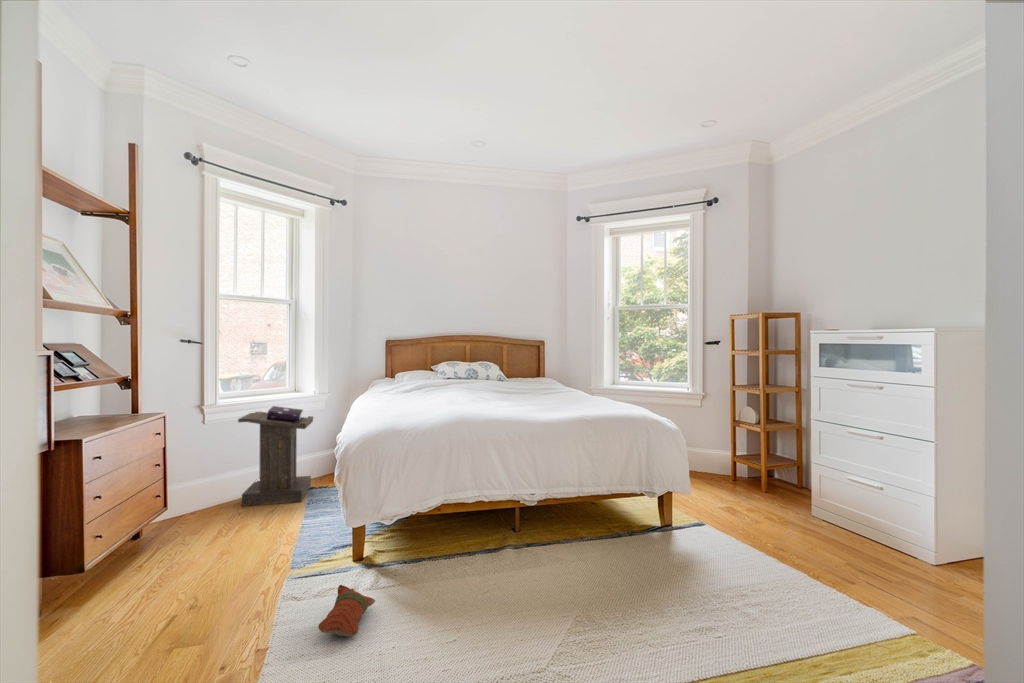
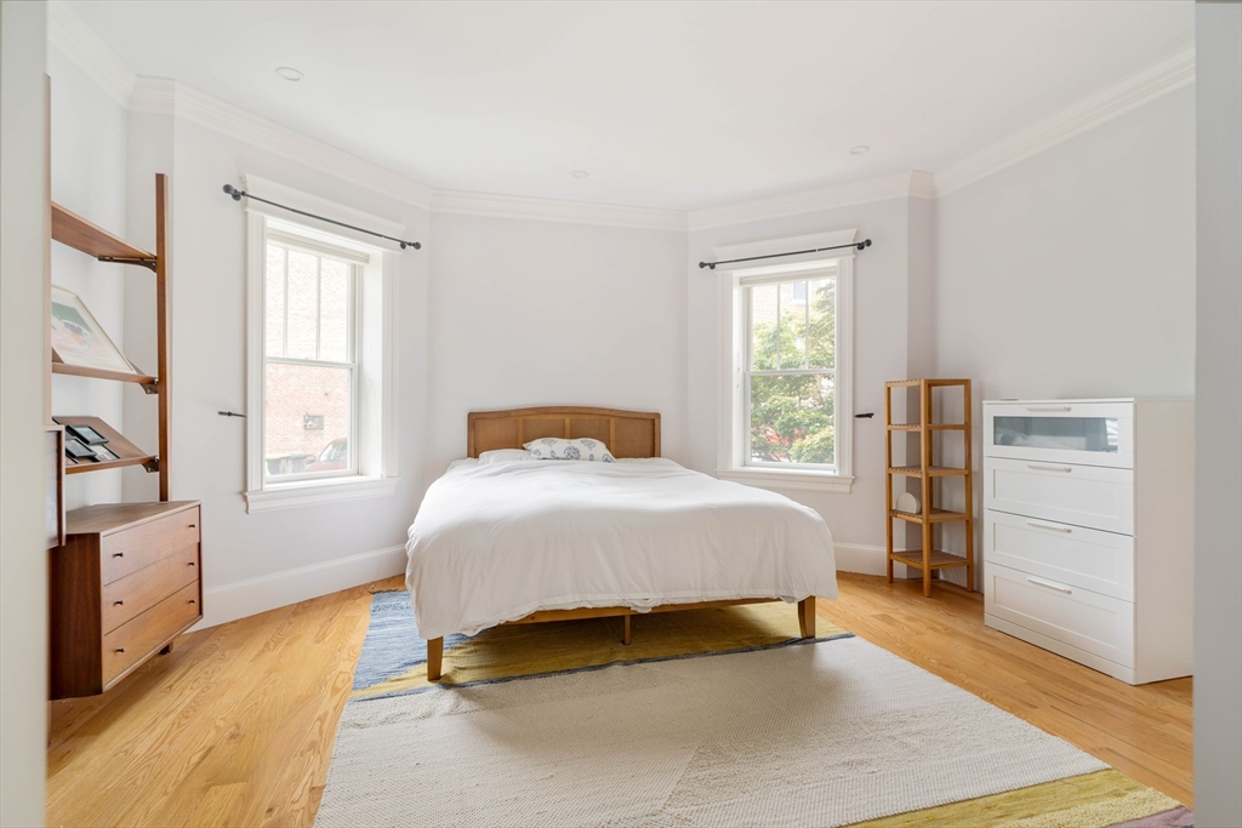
- lectern [237,405,315,507]
- plush toy [318,584,376,638]
